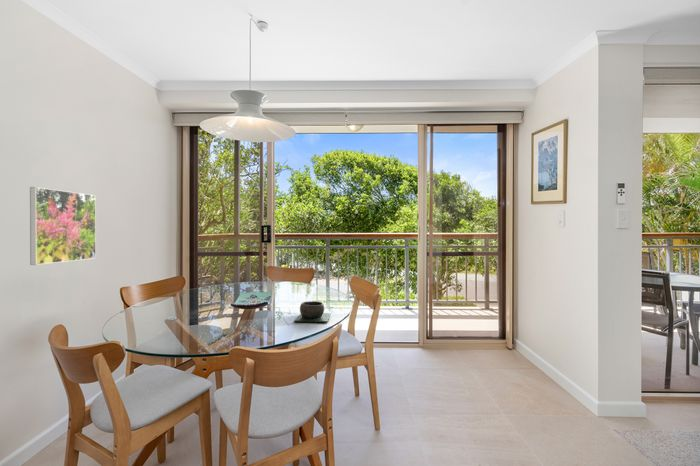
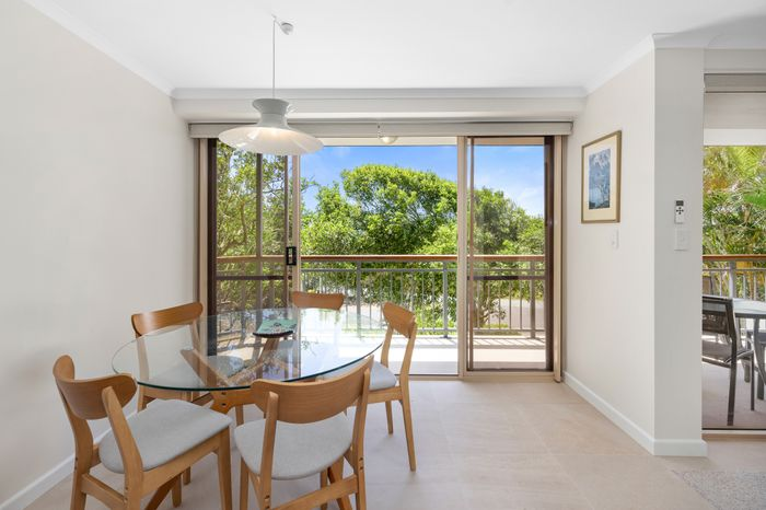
- bowl [293,300,332,323]
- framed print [29,186,97,266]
